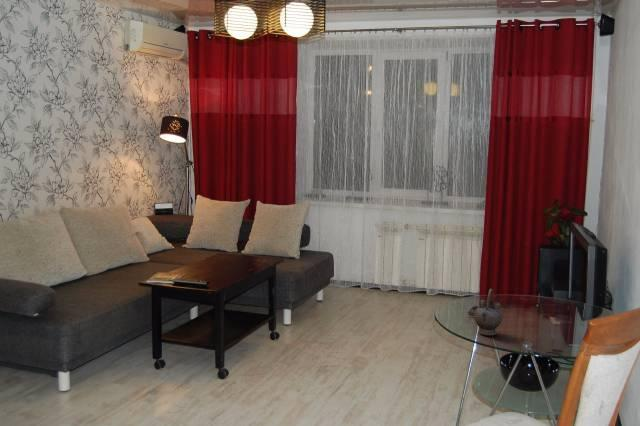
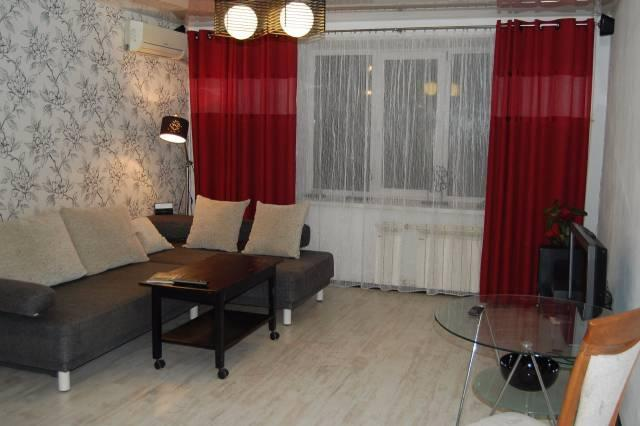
- teapot [473,288,503,336]
